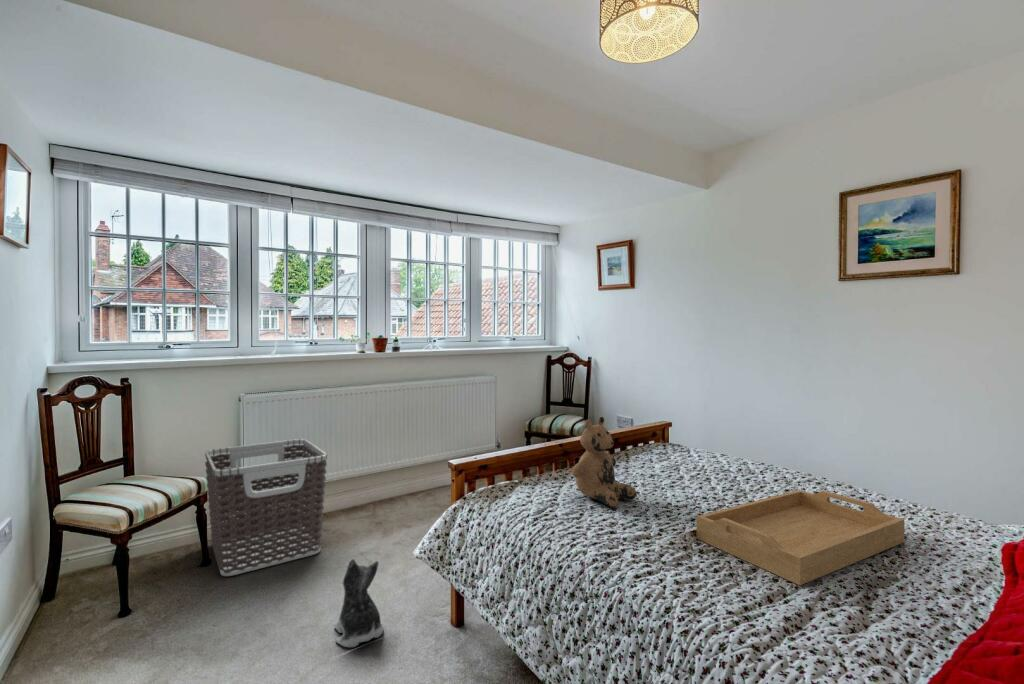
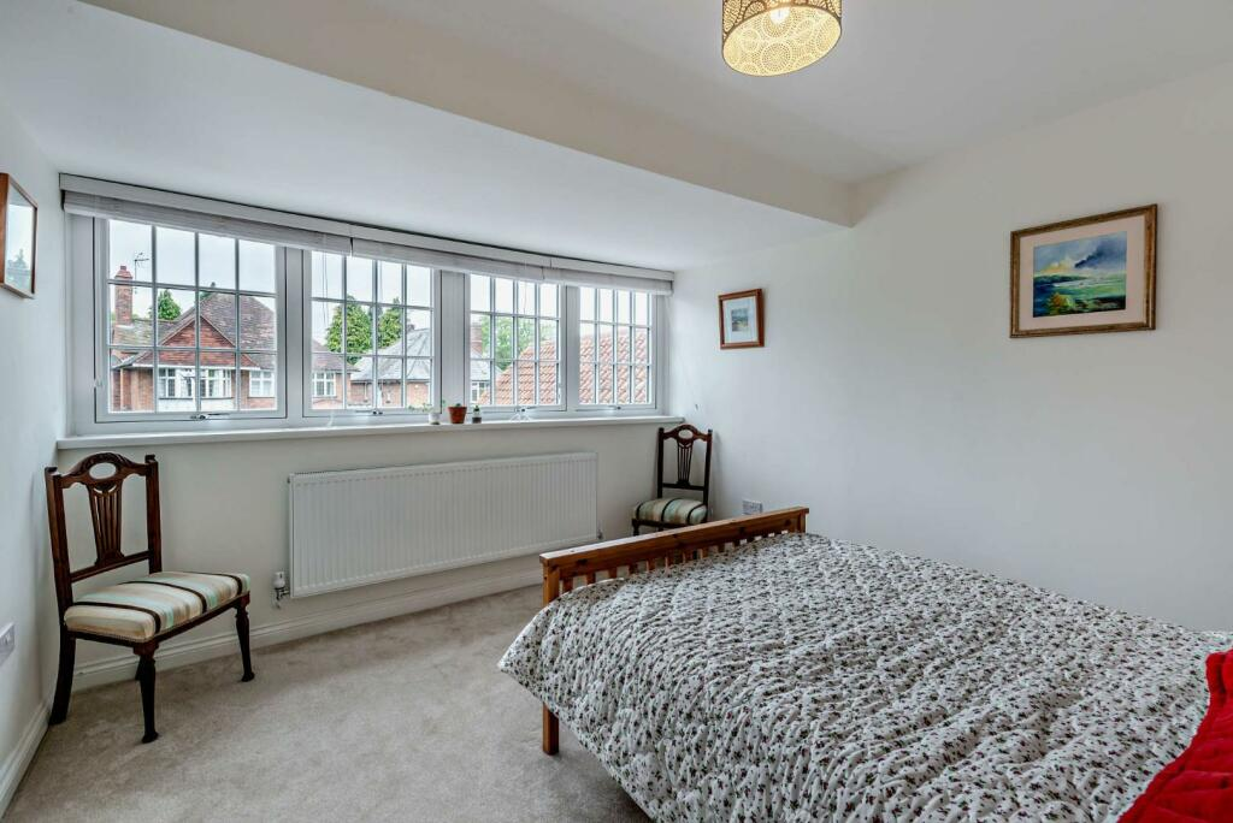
- clothes hamper [204,438,328,577]
- serving tray [696,489,905,586]
- teddy bear [571,416,637,508]
- plush toy [333,558,384,648]
